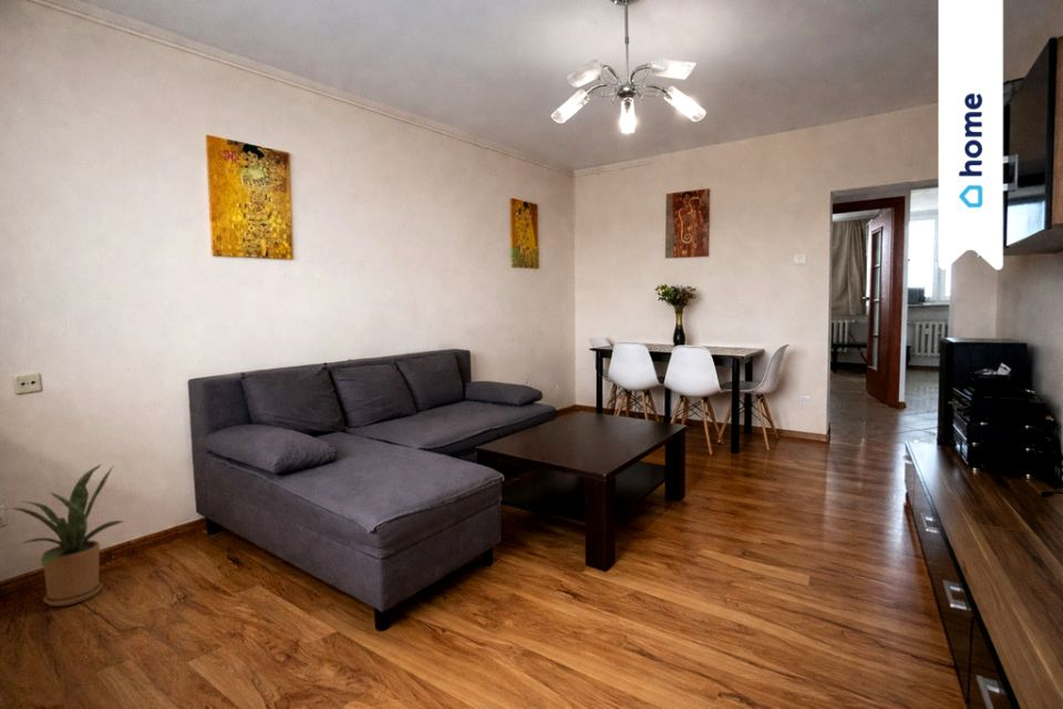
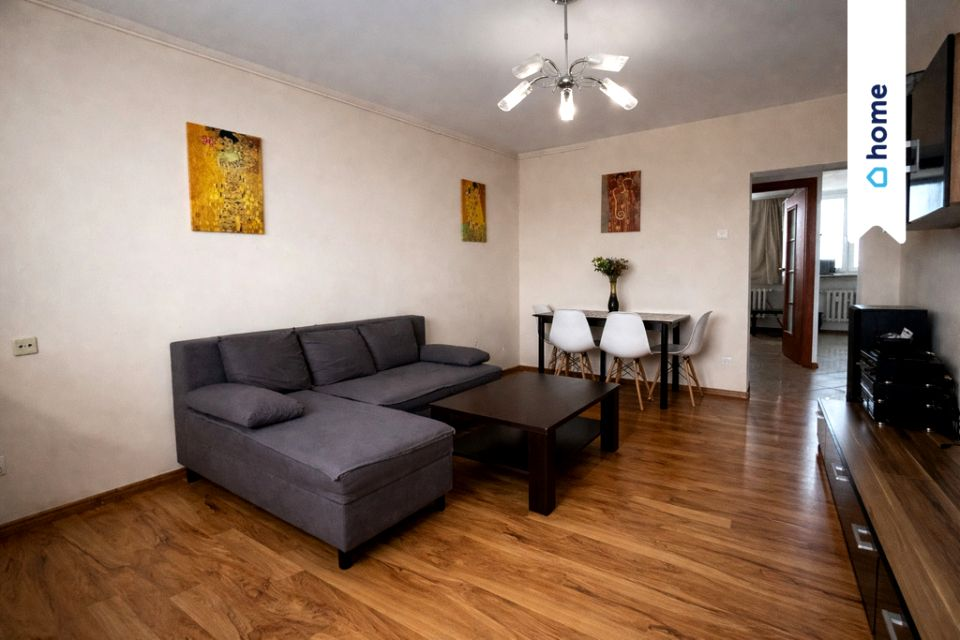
- house plant [0,463,123,607]
